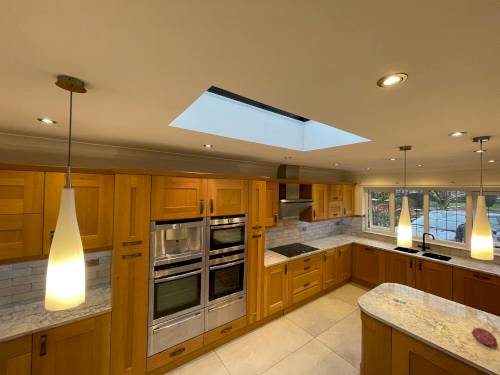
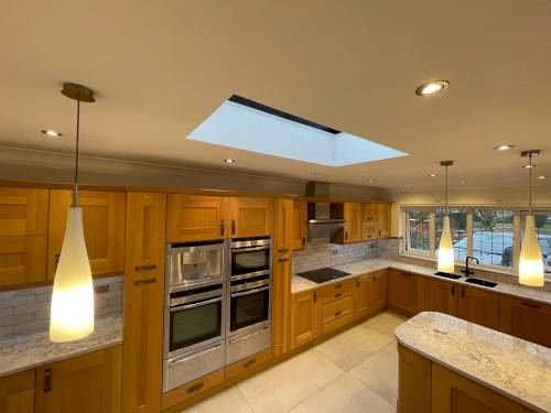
- fruit [471,327,499,350]
